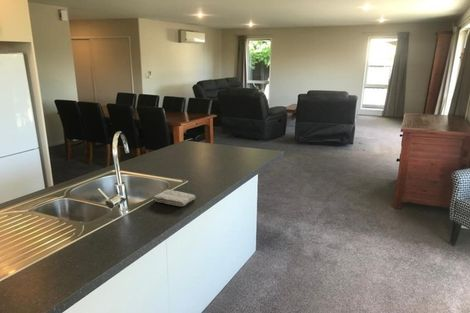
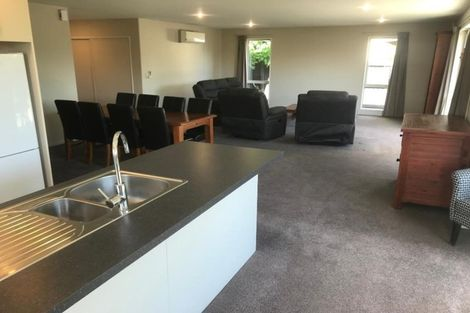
- washcloth [152,189,197,207]
